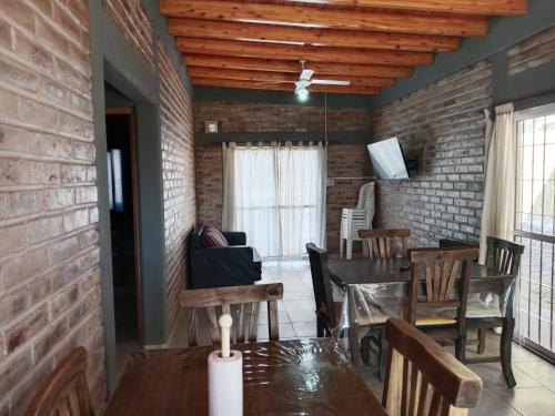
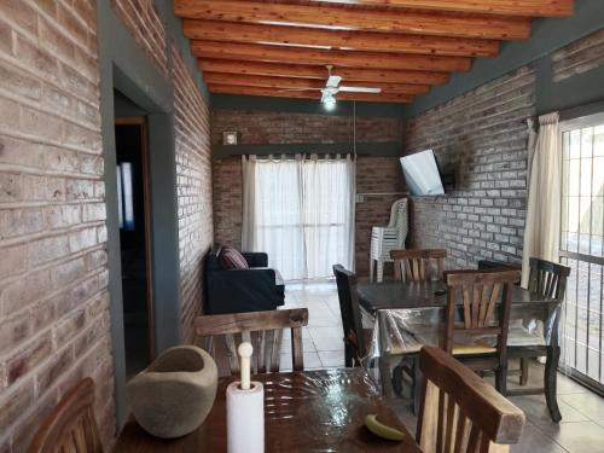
+ fruit [364,411,406,441]
+ decorative bowl [124,344,219,440]
